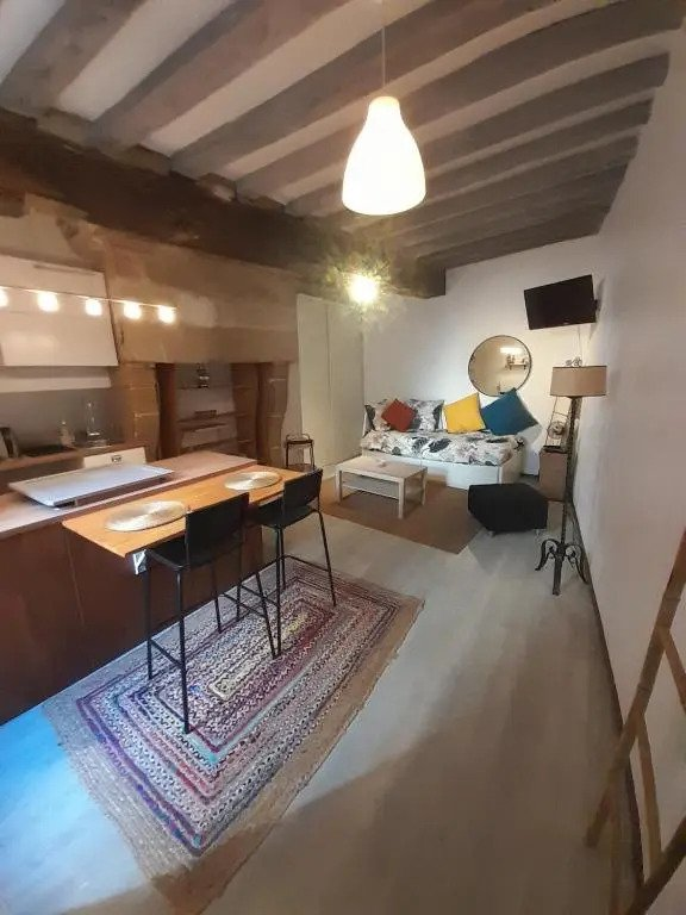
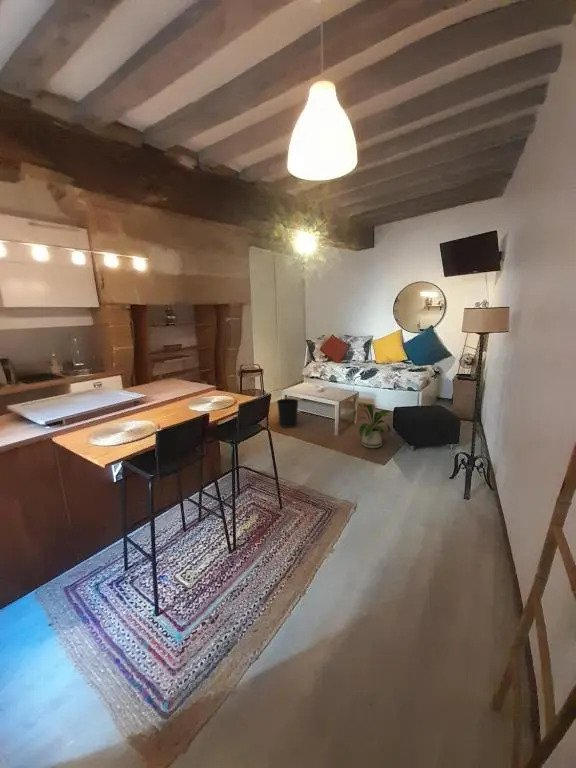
+ wastebasket [276,397,299,429]
+ house plant [357,403,392,449]
